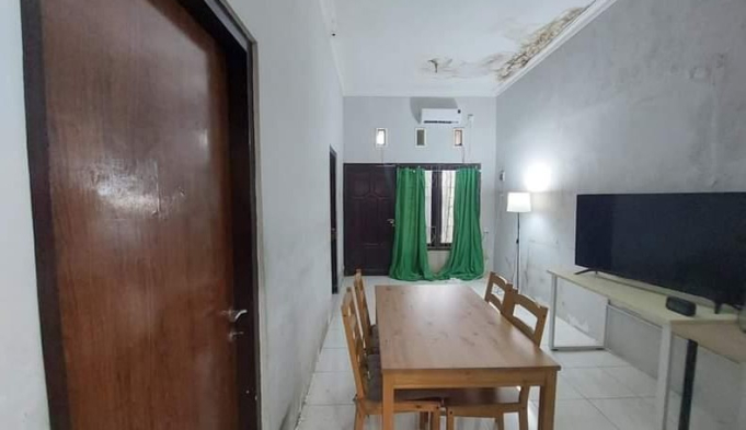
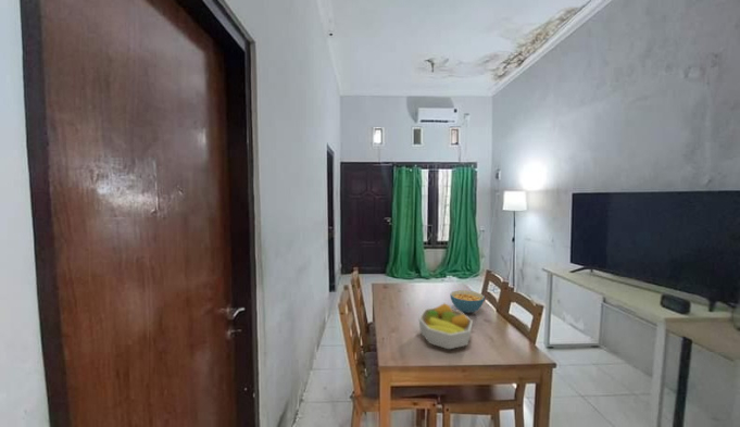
+ fruit bowl [418,302,474,350]
+ cereal bowl [449,289,486,314]
